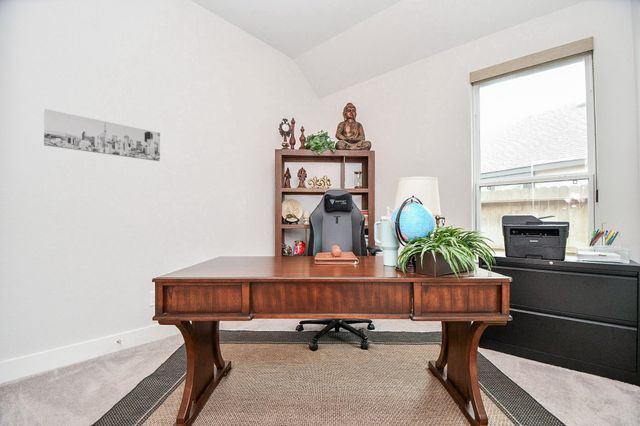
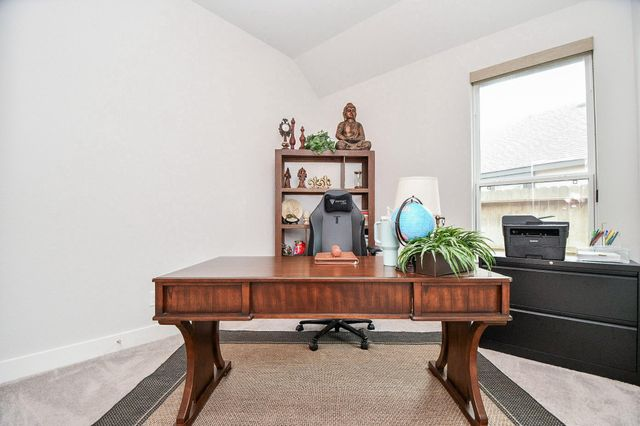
- wall art [43,108,161,162]
